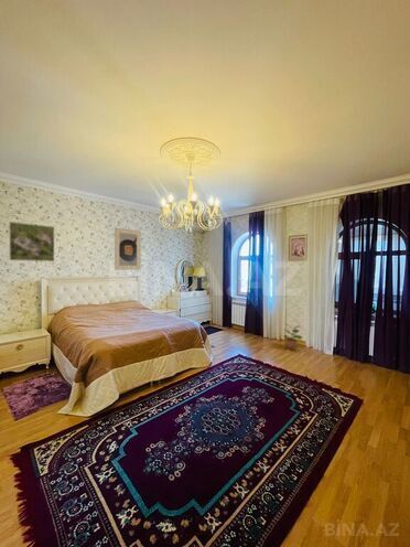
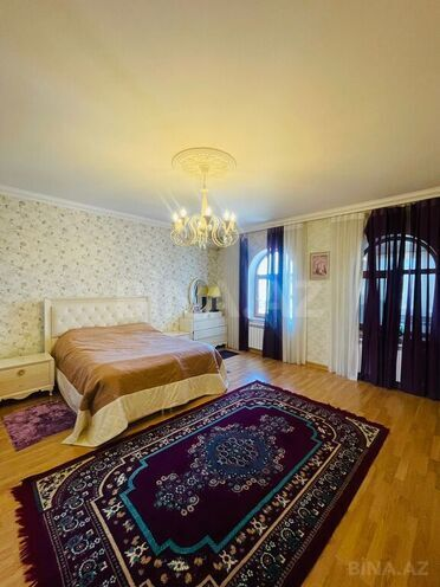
- potted plant [282,323,303,351]
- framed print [114,226,142,271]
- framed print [8,221,55,262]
